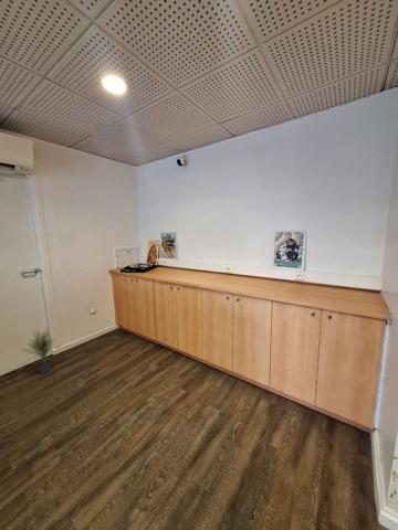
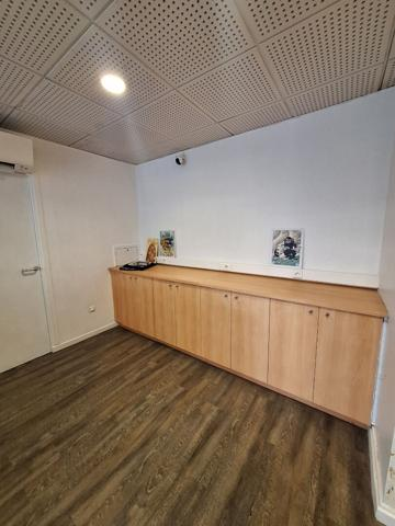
- potted plant [22,325,57,374]
